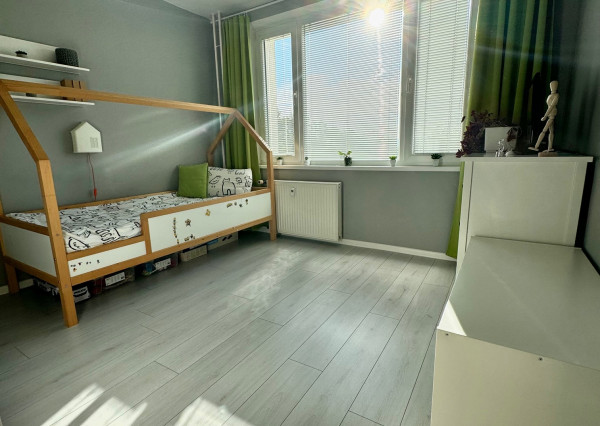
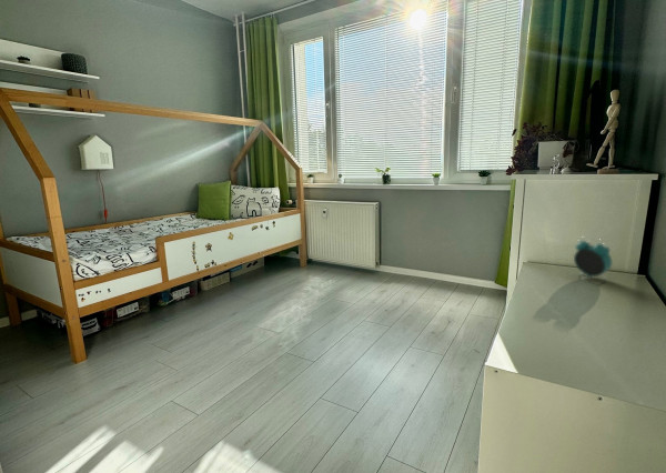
+ alarm clock [573,235,613,281]
